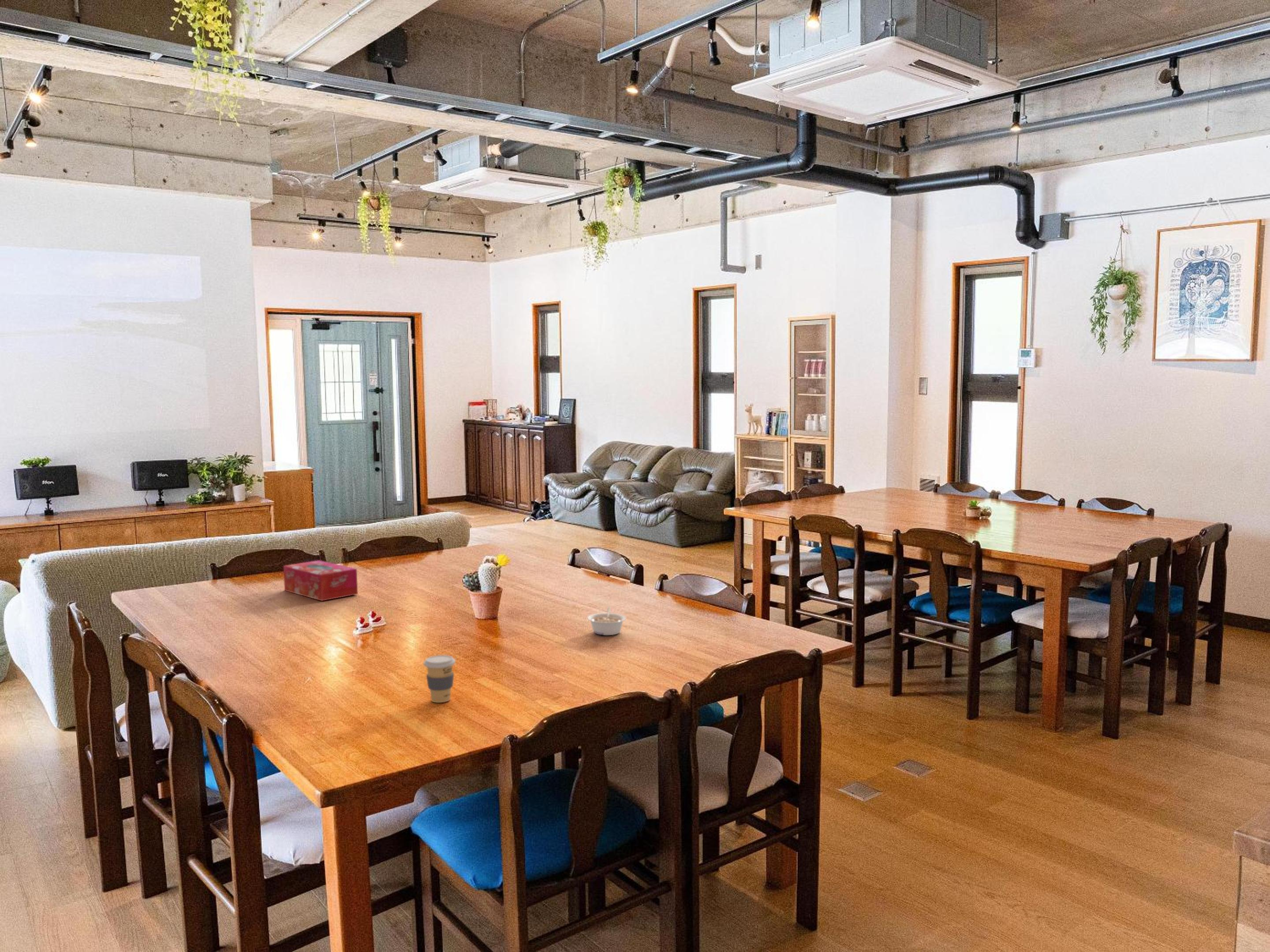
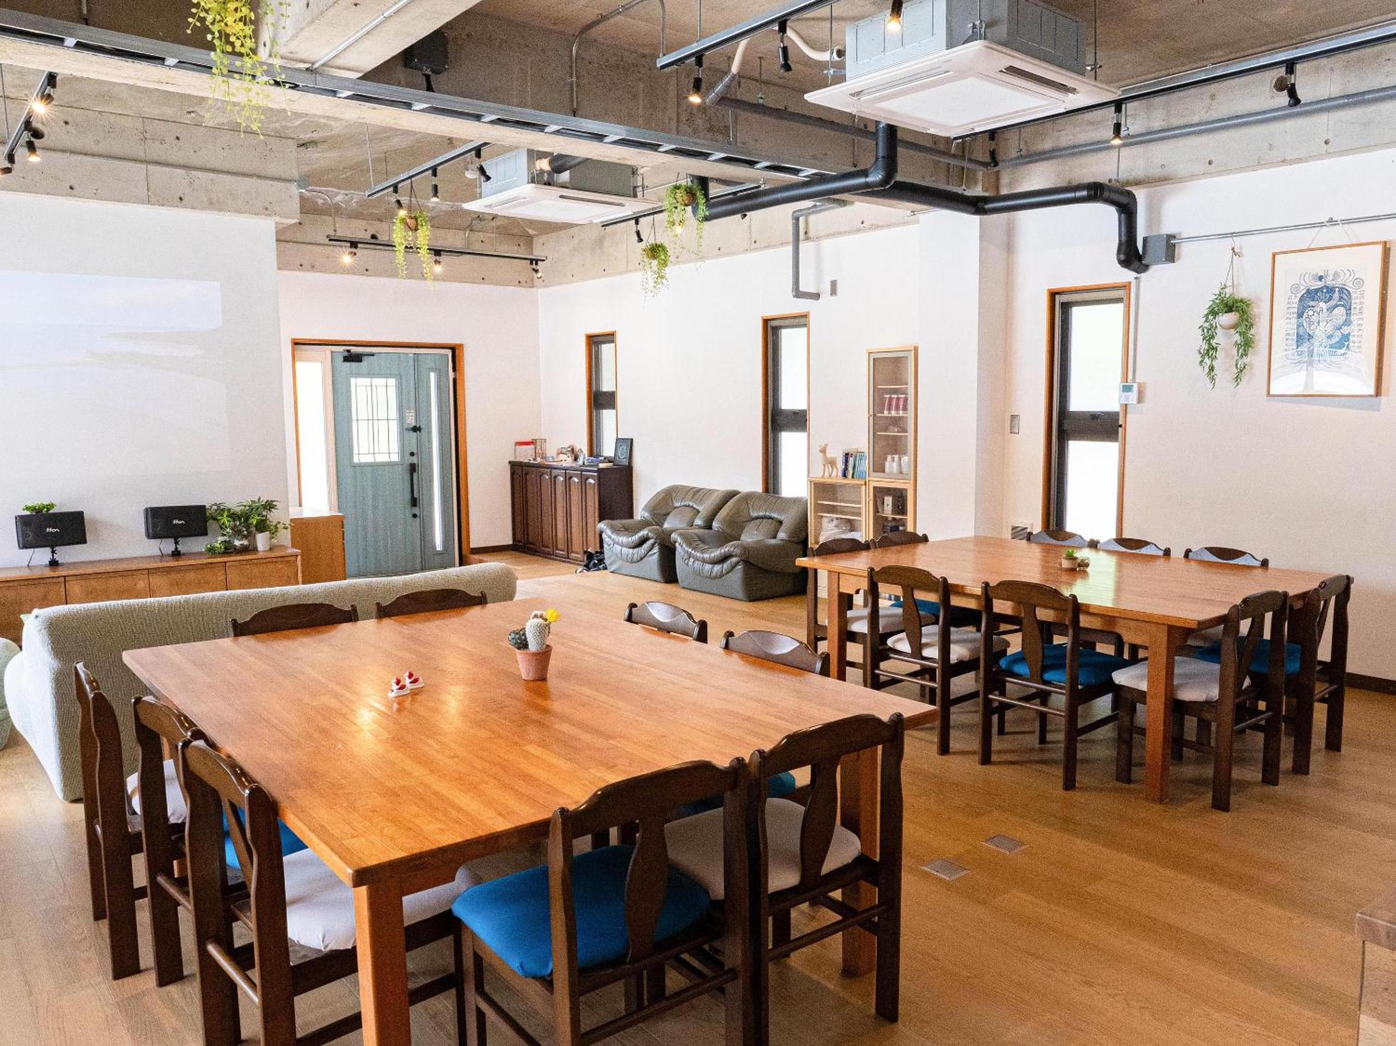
- legume [587,607,627,636]
- tissue box [283,560,358,601]
- coffee cup [423,654,456,703]
